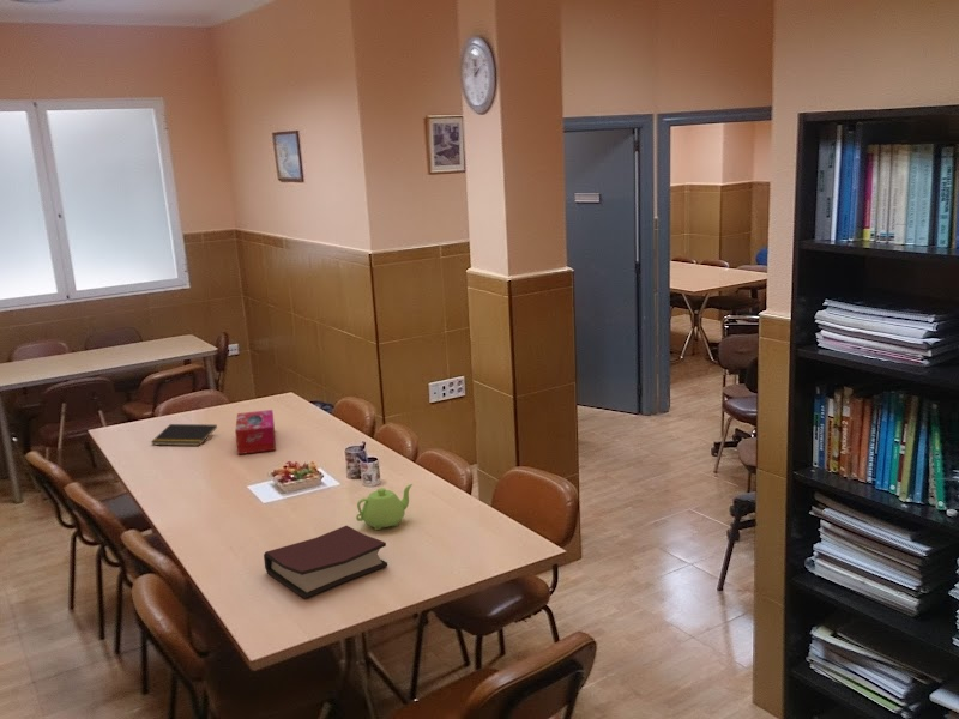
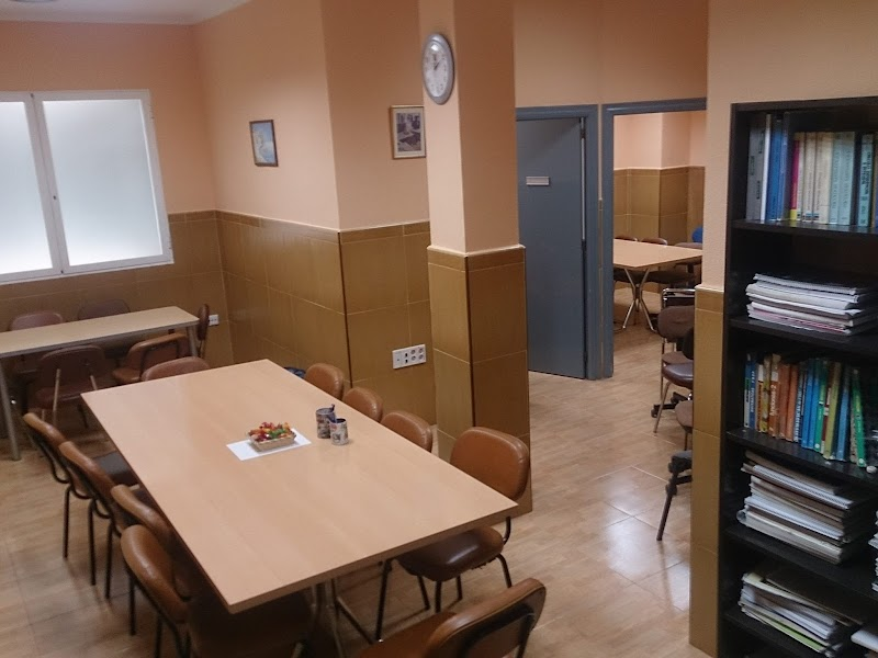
- notepad [150,423,218,447]
- teapot [355,483,414,531]
- tissue box [234,409,277,455]
- hardback book [263,525,388,599]
